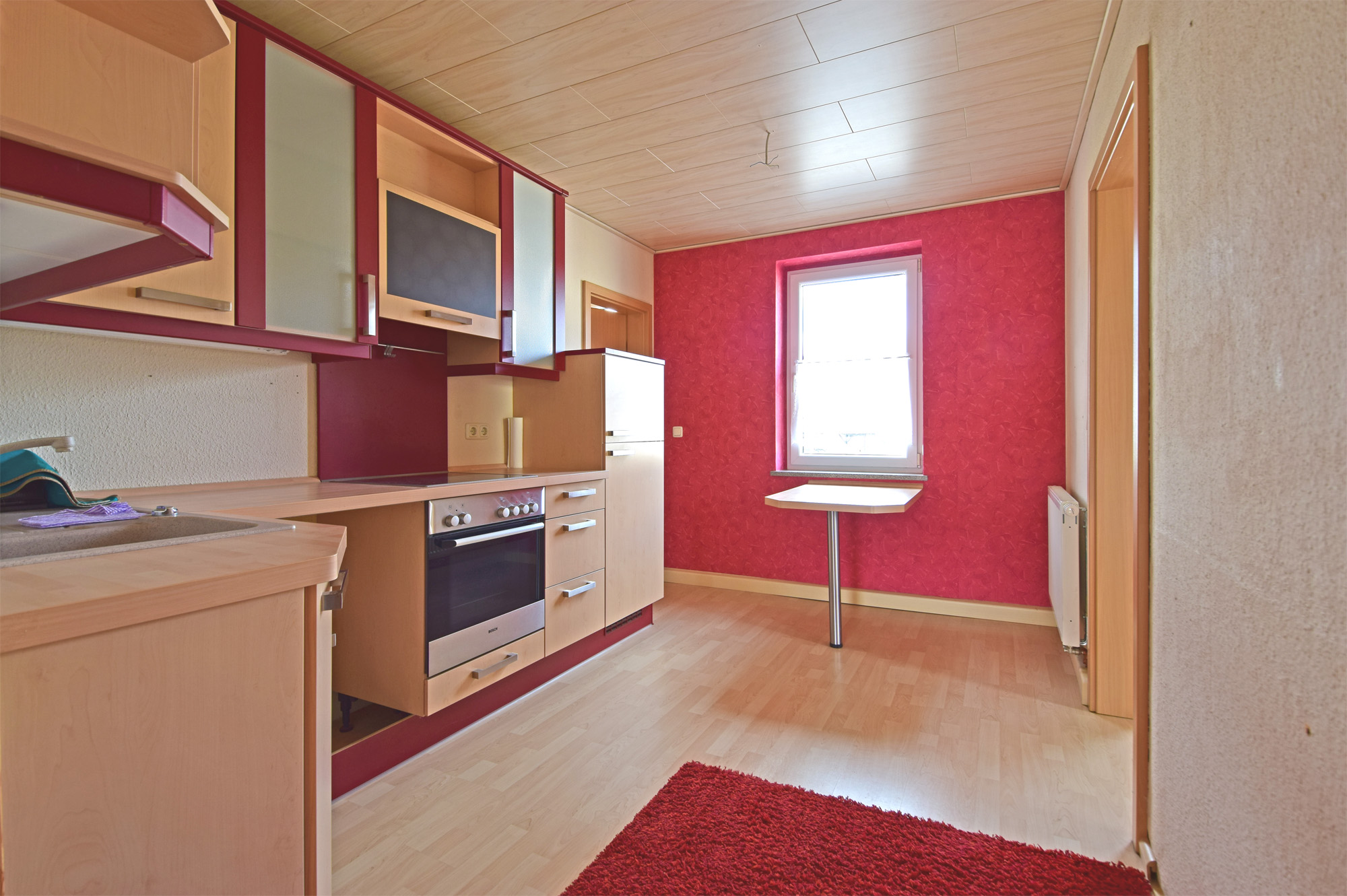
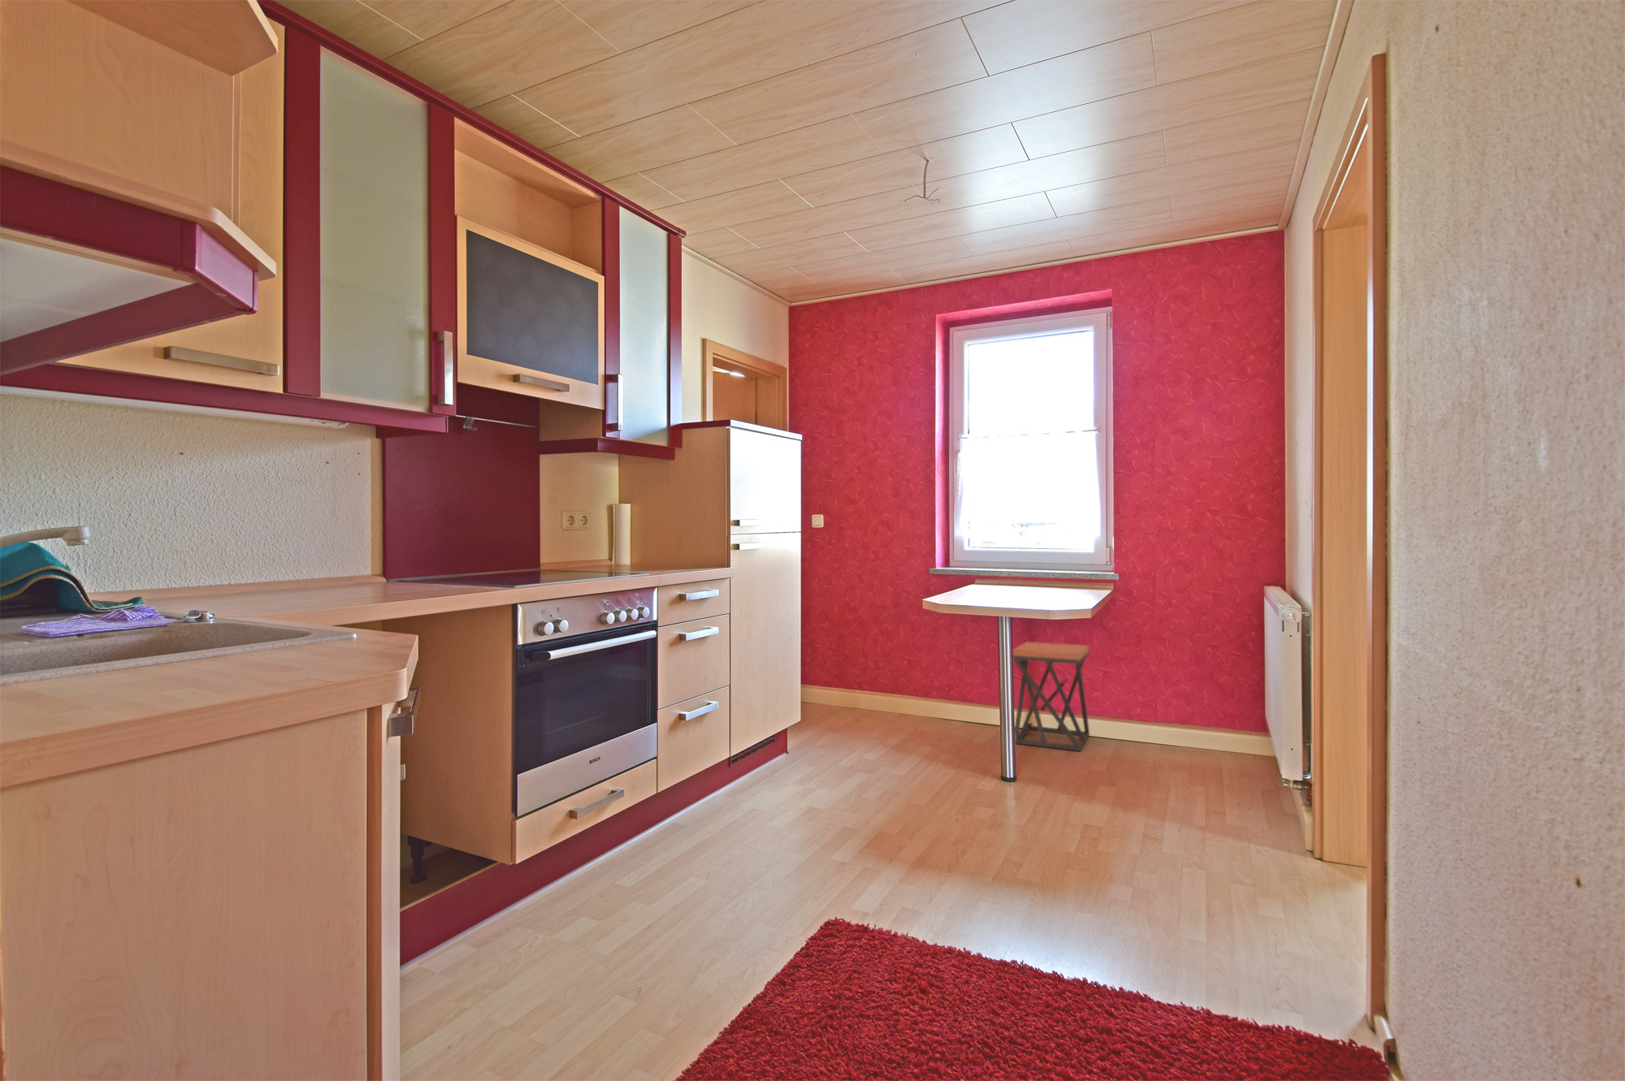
+ stool [1012,641,1091,752]
